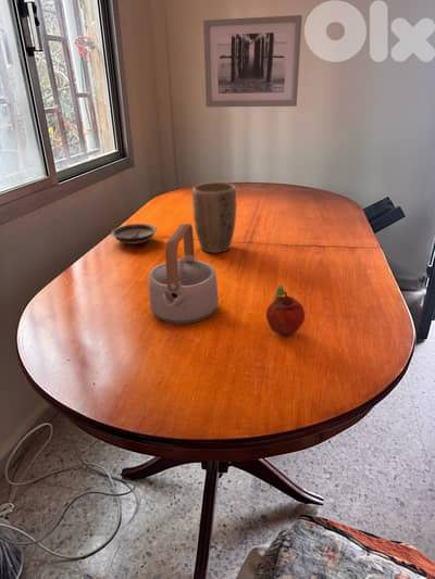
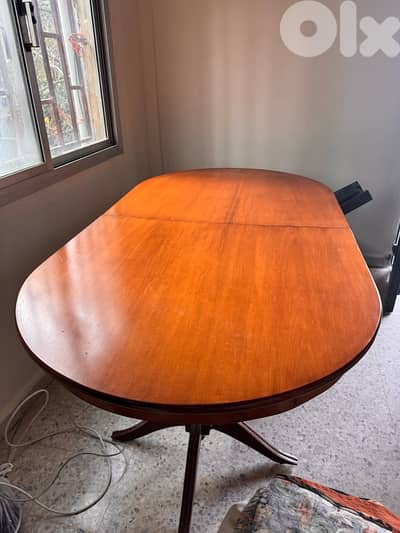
- fruit [265,285,306,338]
- teapot [148,223,220,326]
- saucer [111,223,158,246]
- wall art [202,14,303,109]
- plant pot [191,181,238,254]
